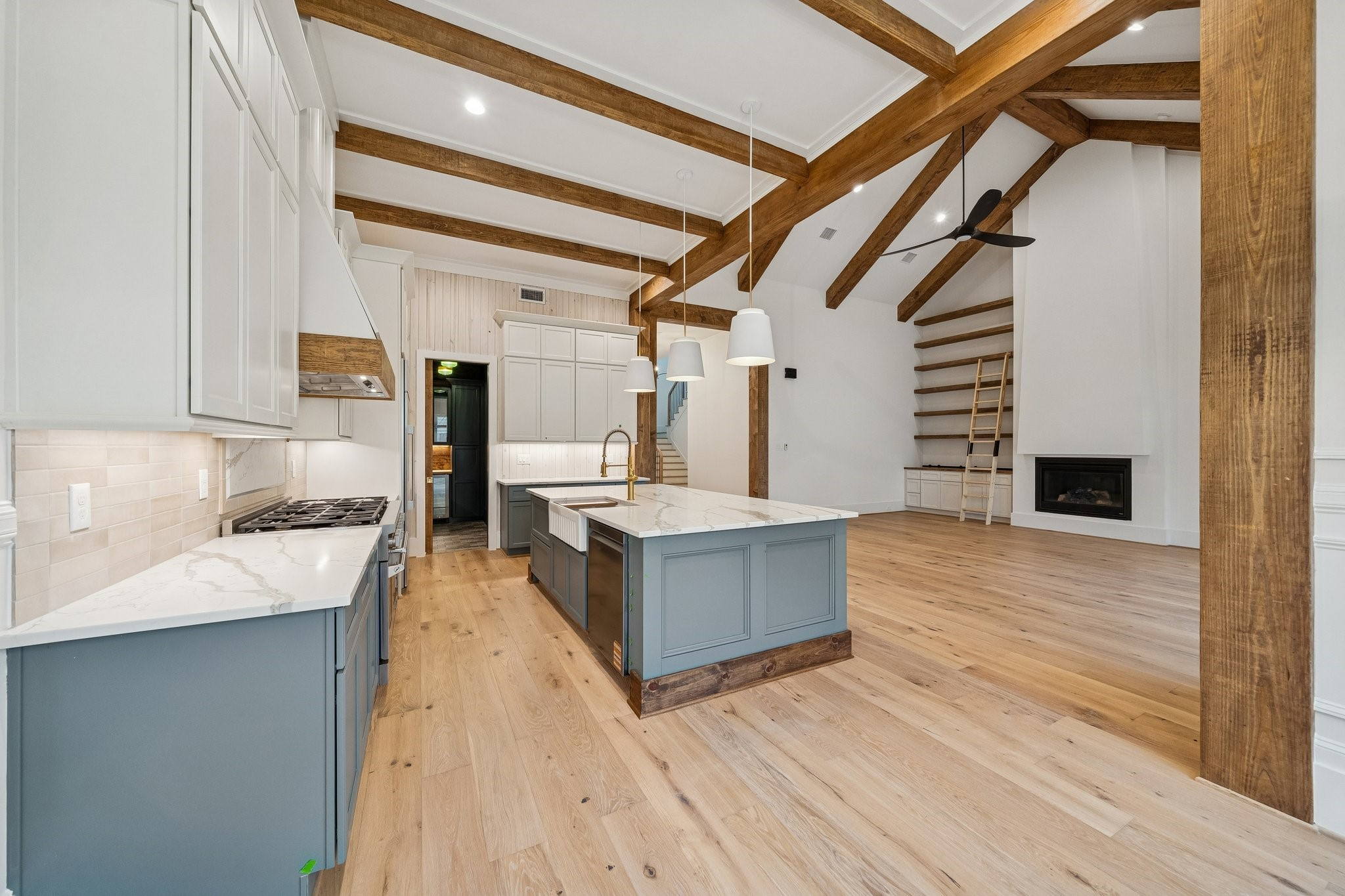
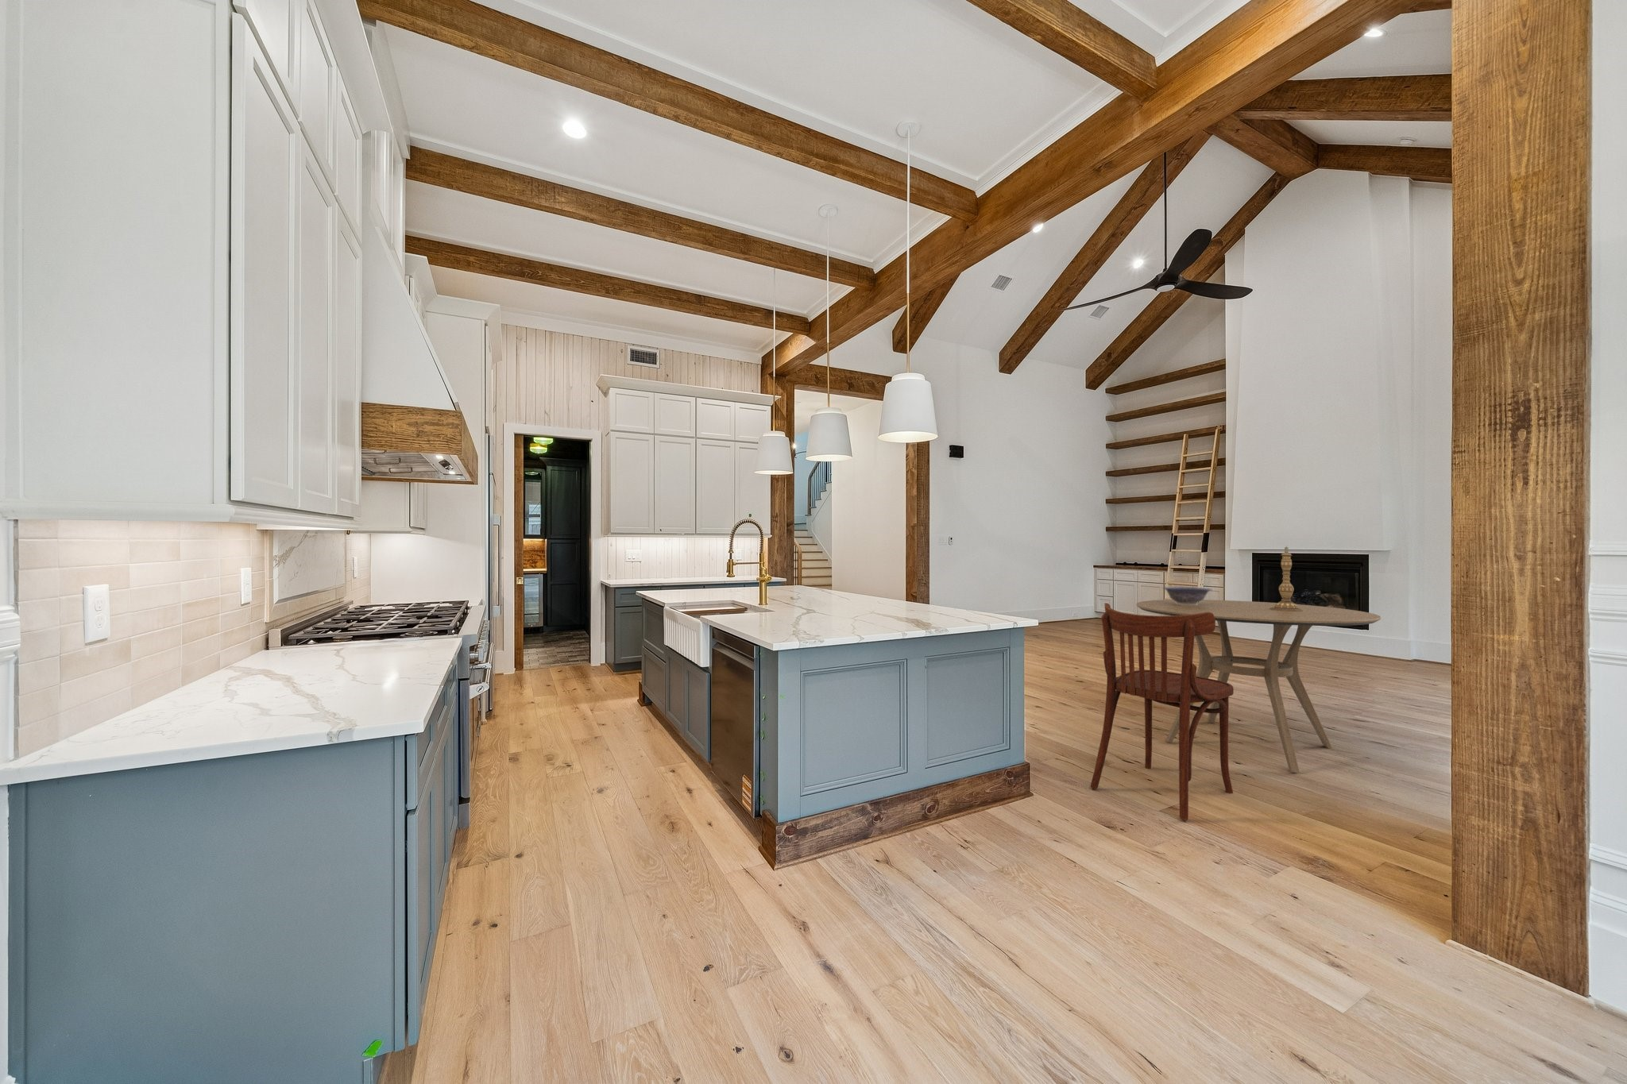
+ decorative bowl [1162,586,1212,605]
+ dining chair [1089,602,1235,821]
+ candlestick [1269,546,1303,611]
+ dining table [1135,599,1381,773]
